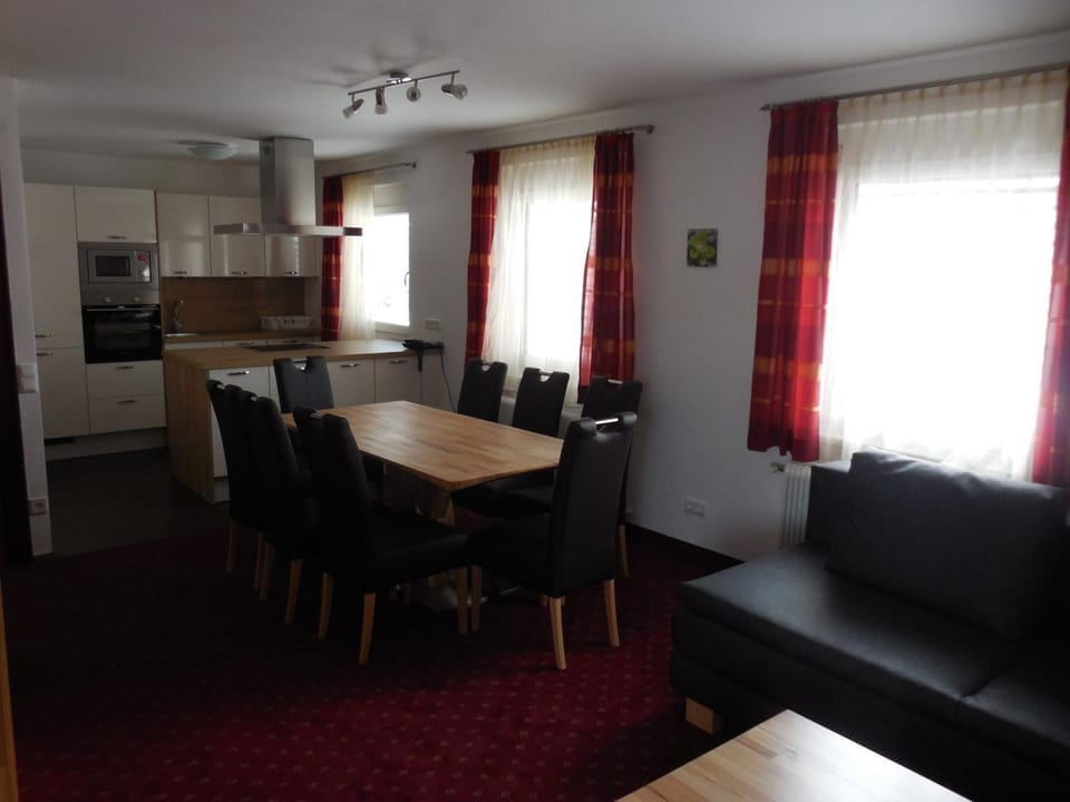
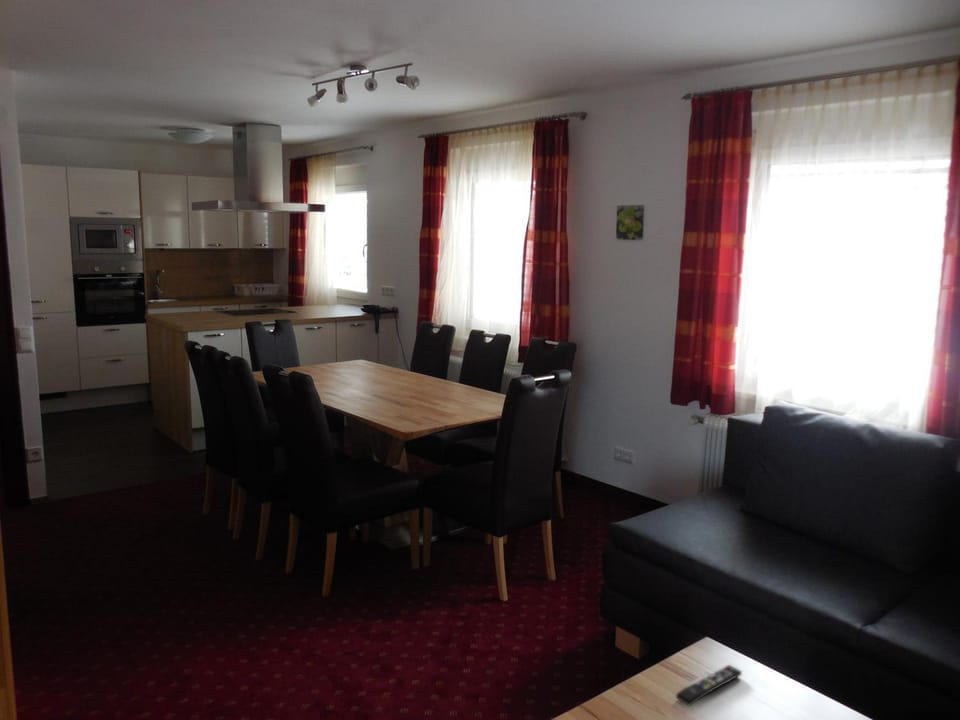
+ remote control [675,664,743,707]
